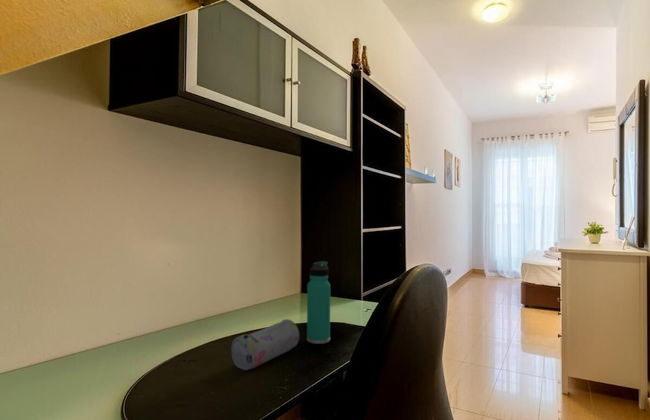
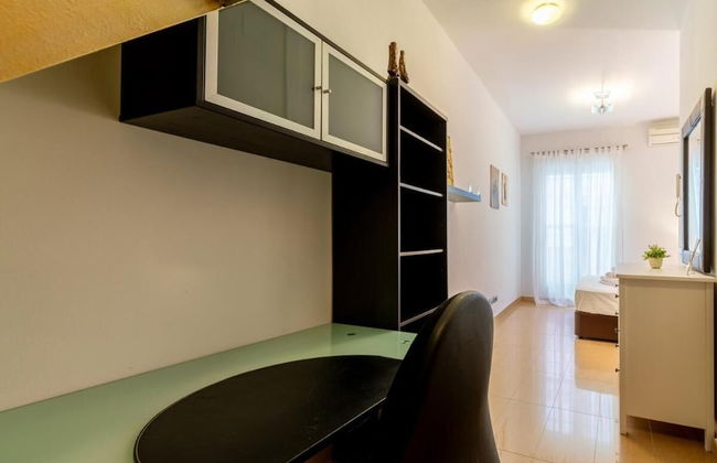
- thermos bottle [306,260,331,345]
- pencil case [230,318,300,371]
